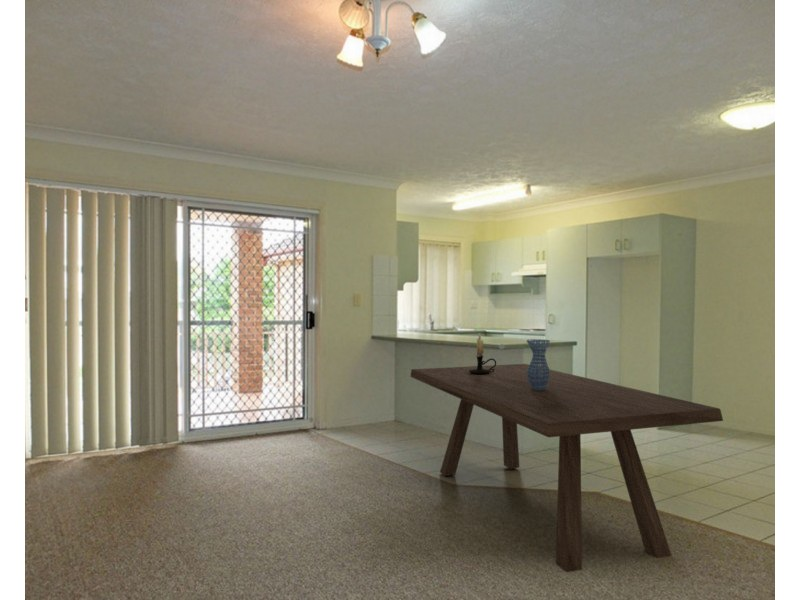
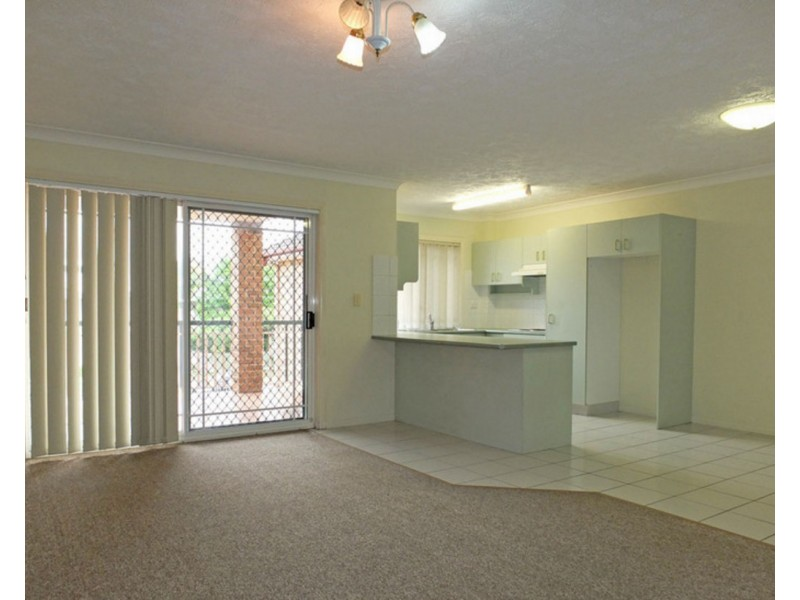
- vase [526,338,551,391]
- dining table [409,363,724,573]
- candle holder [469,332,497,375]
